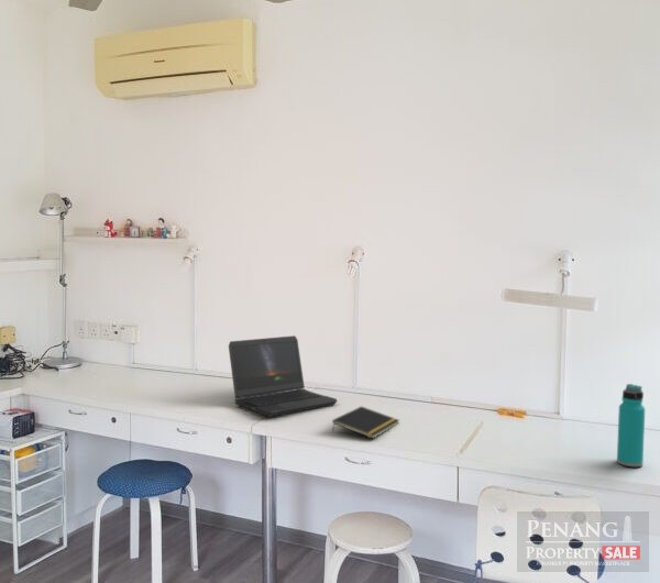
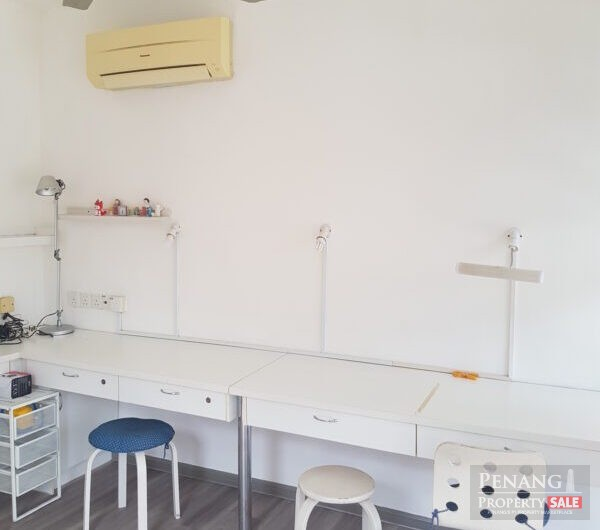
- water bottle [616,383,646,468]
- notepad [331,405,400,440]
- laptop computer [228,334,338,418]
